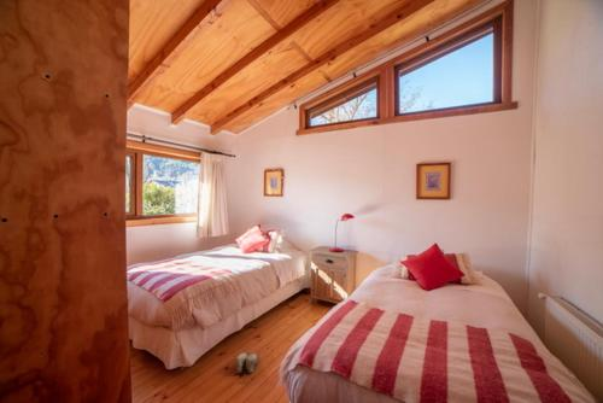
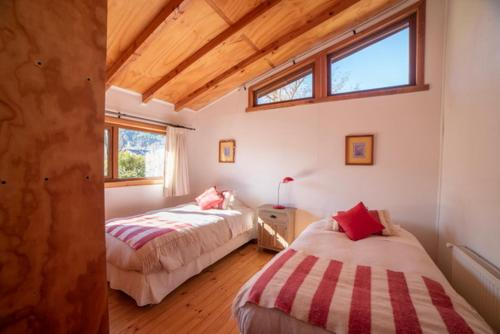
- slippers [234,350,259,374]
